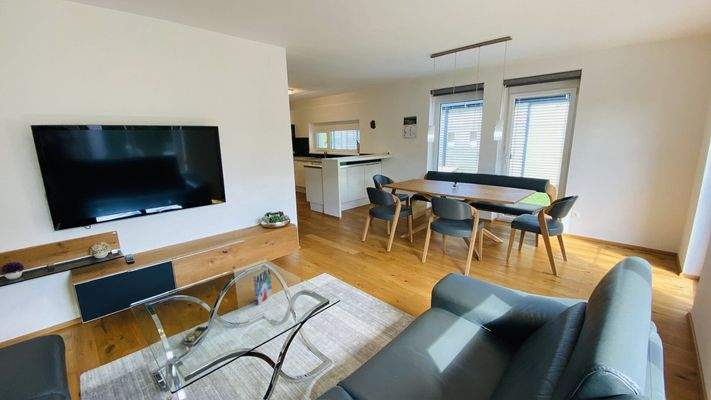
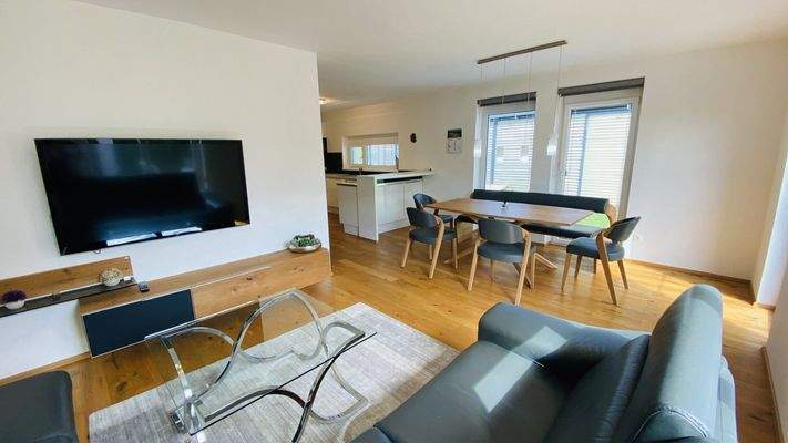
- book [253,266,272,306]
- remote control [183,326,208,346]
